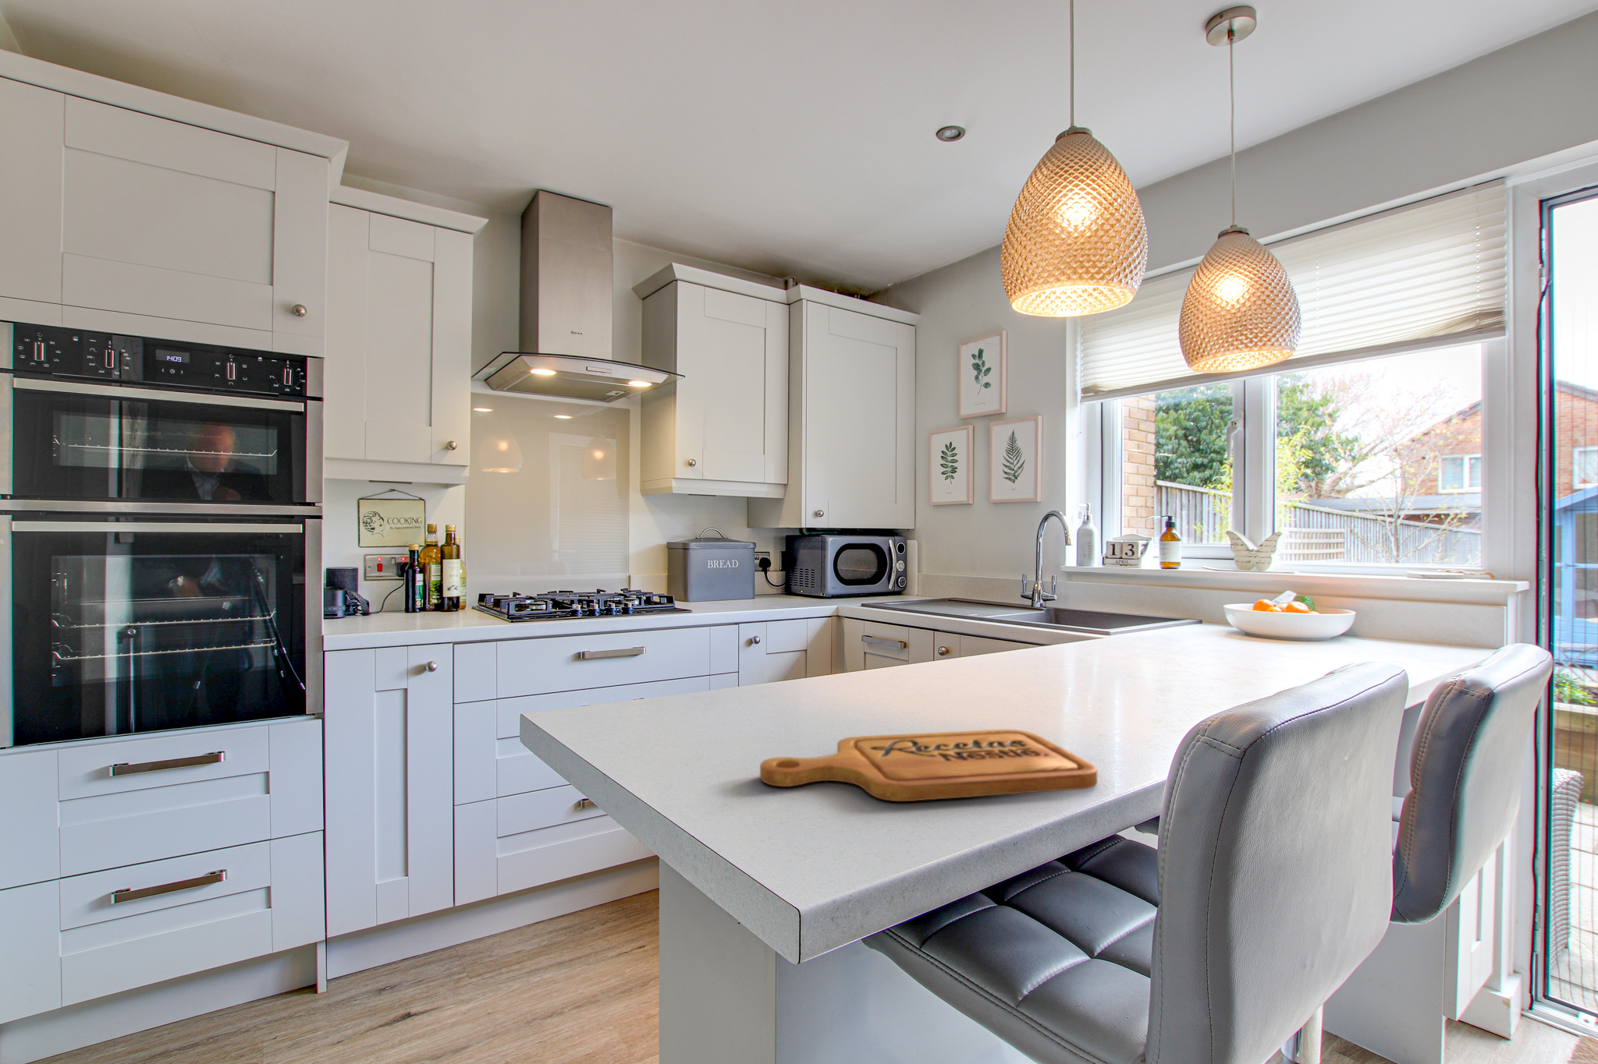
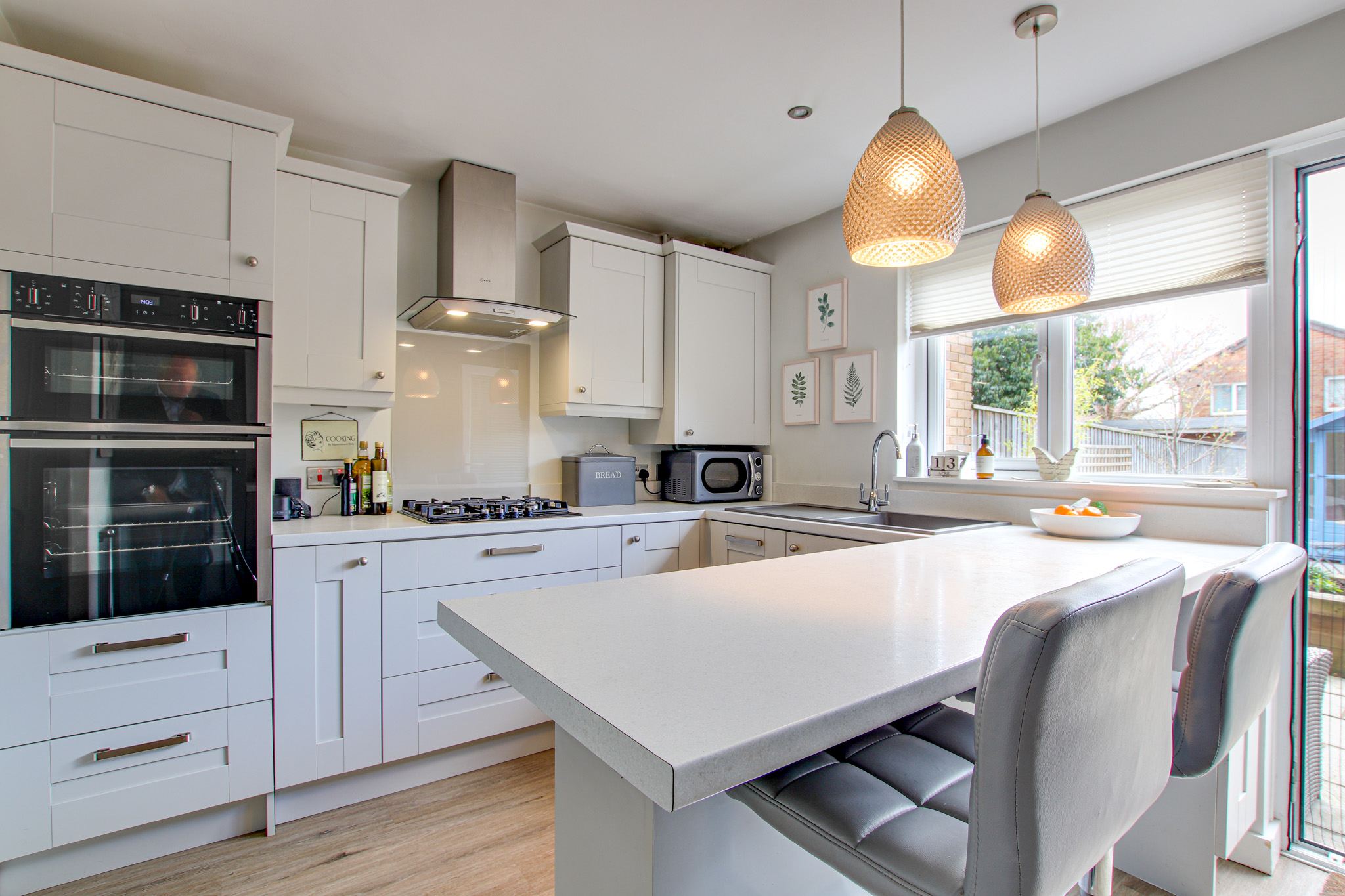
- cutting board [759,729,1098,802]
